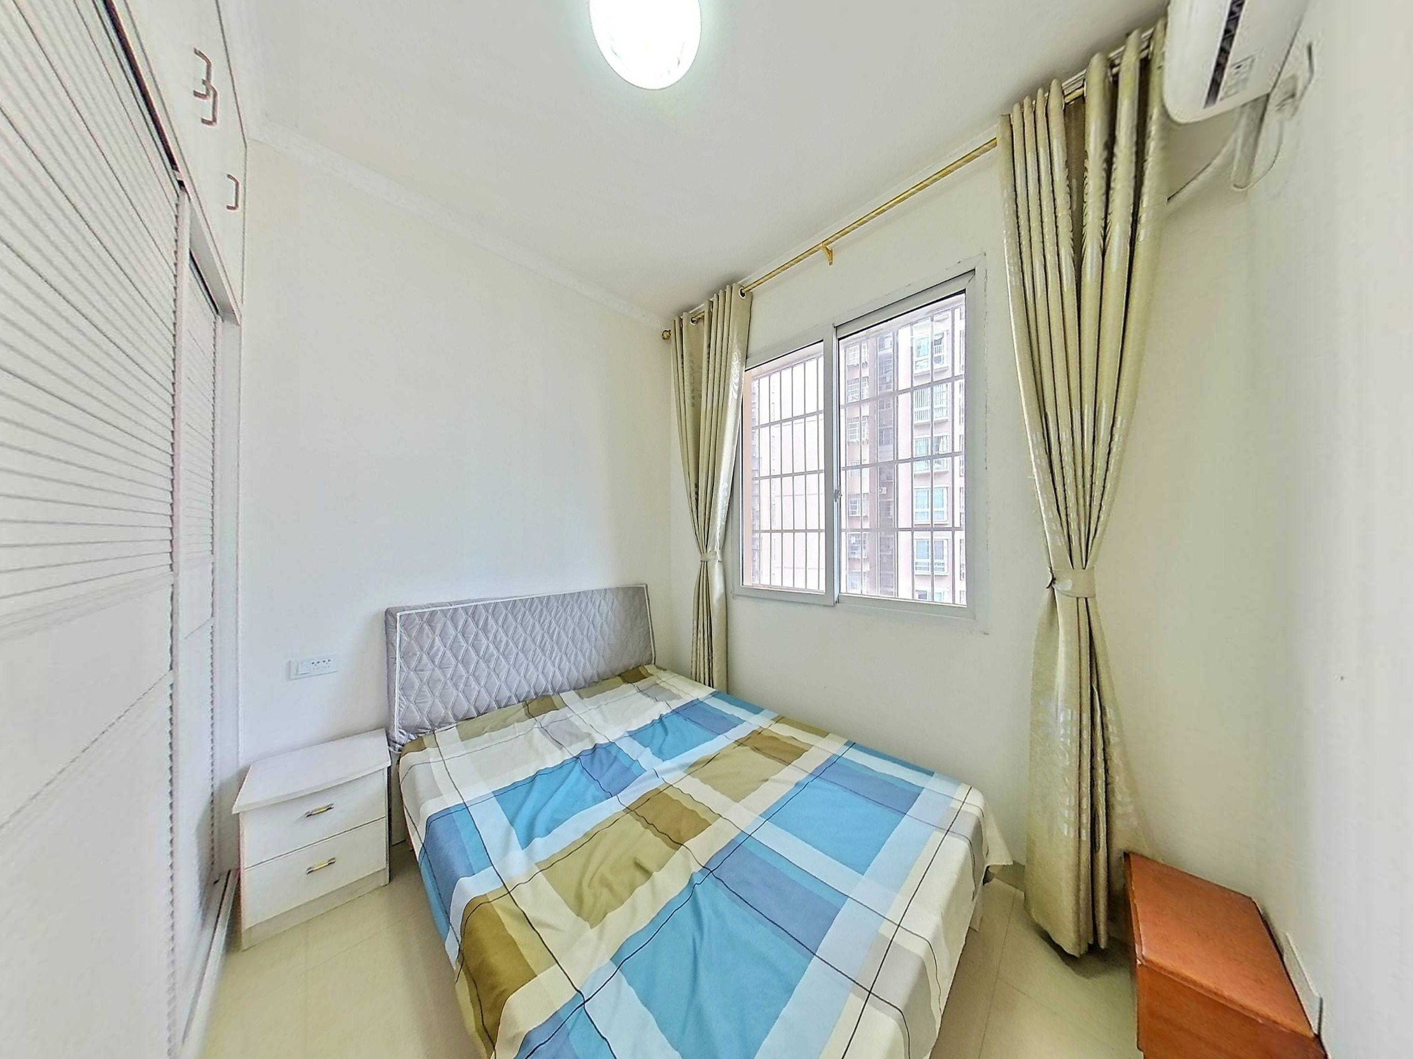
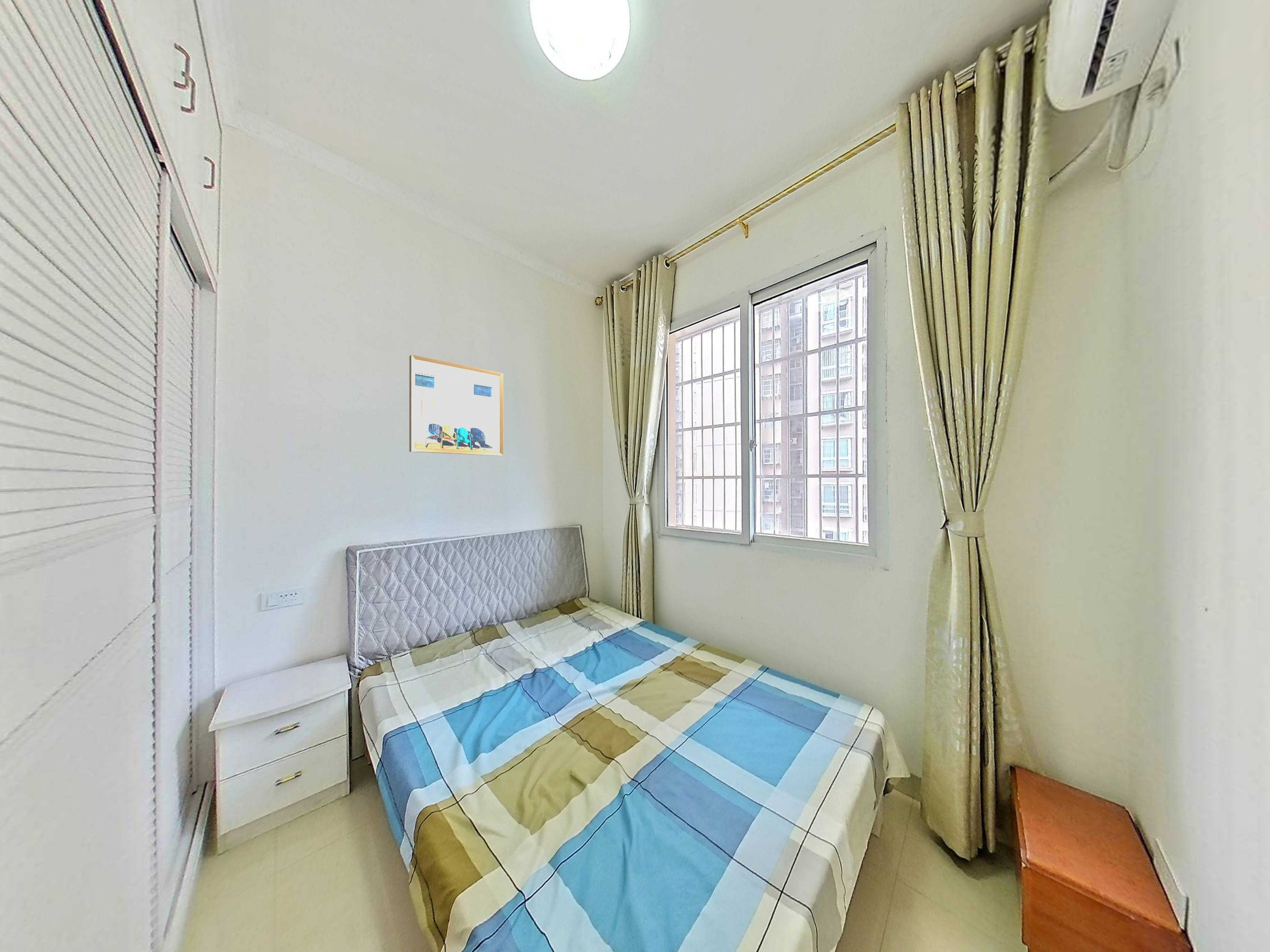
+ wall art [409,354,504,456]
